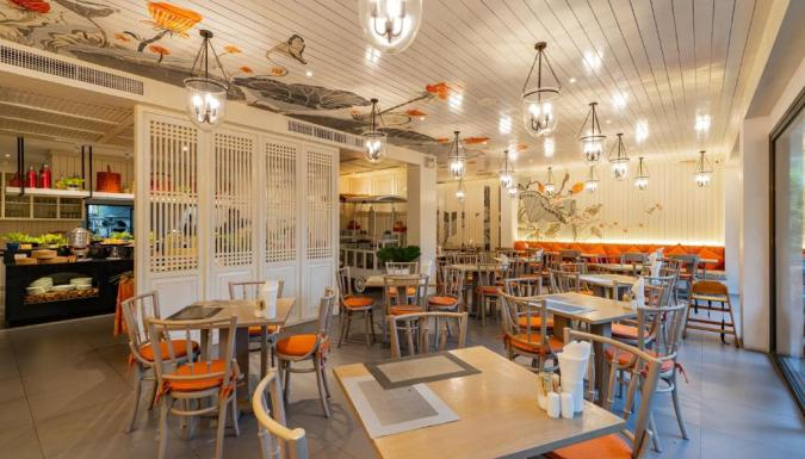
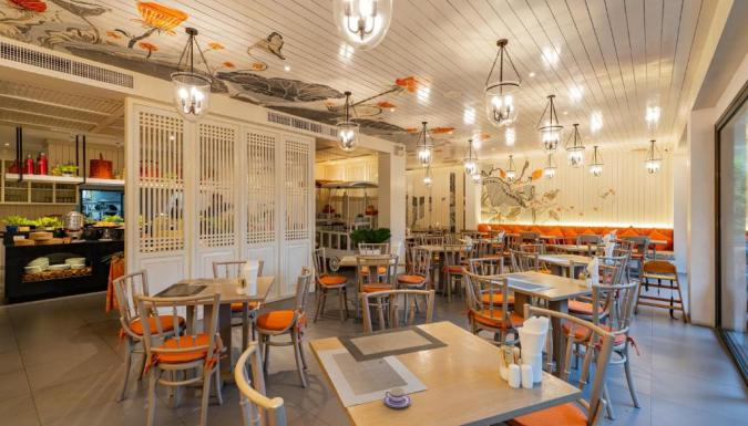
+ teacup [382,386,412,408]
